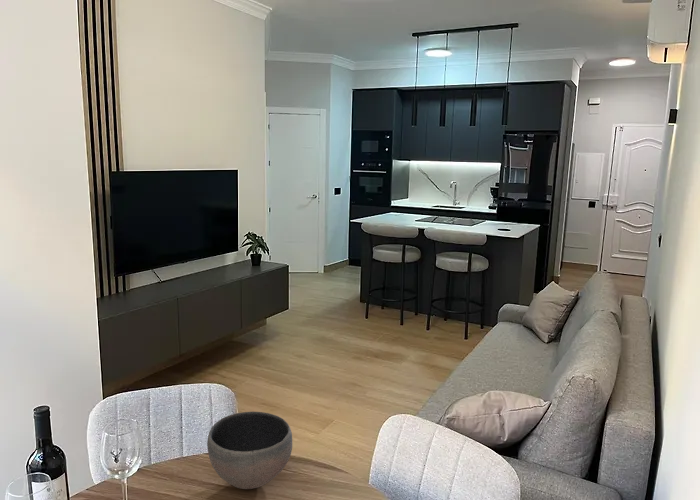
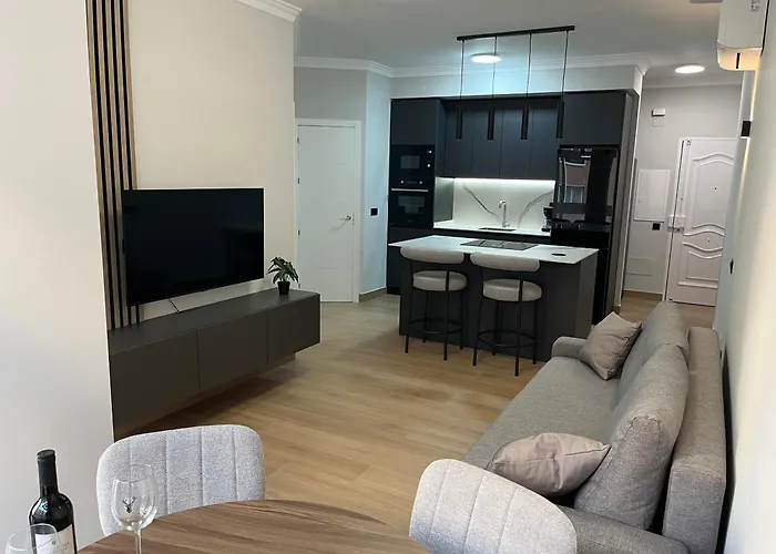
- bowl [206,411,293,490]
